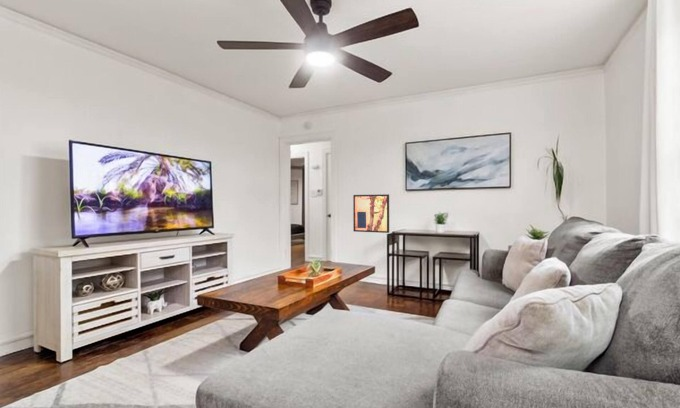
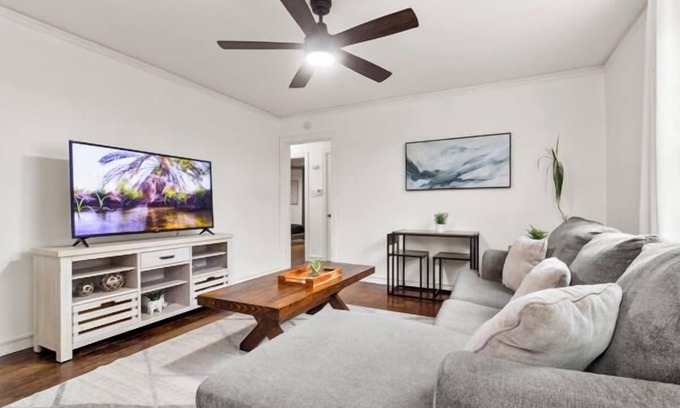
- wall art [352,193,390,234]
